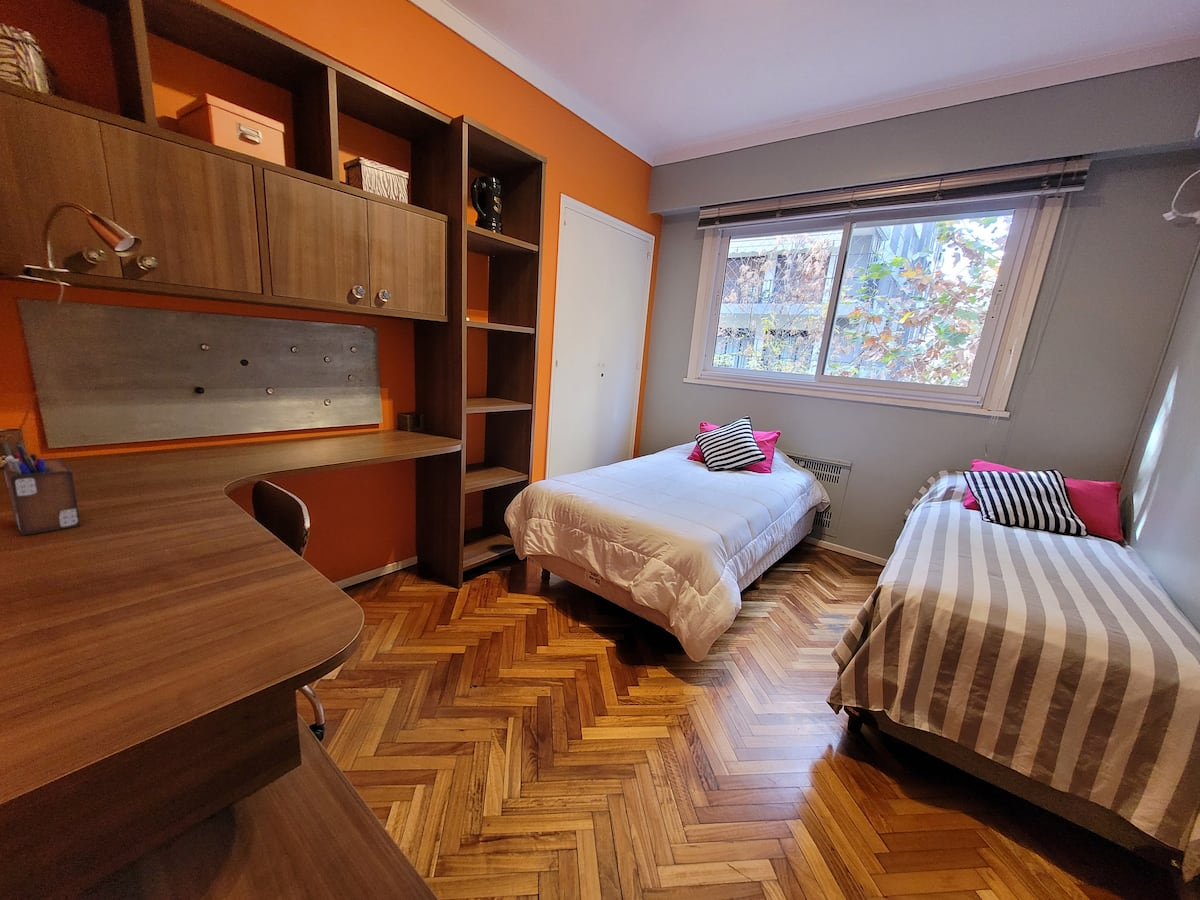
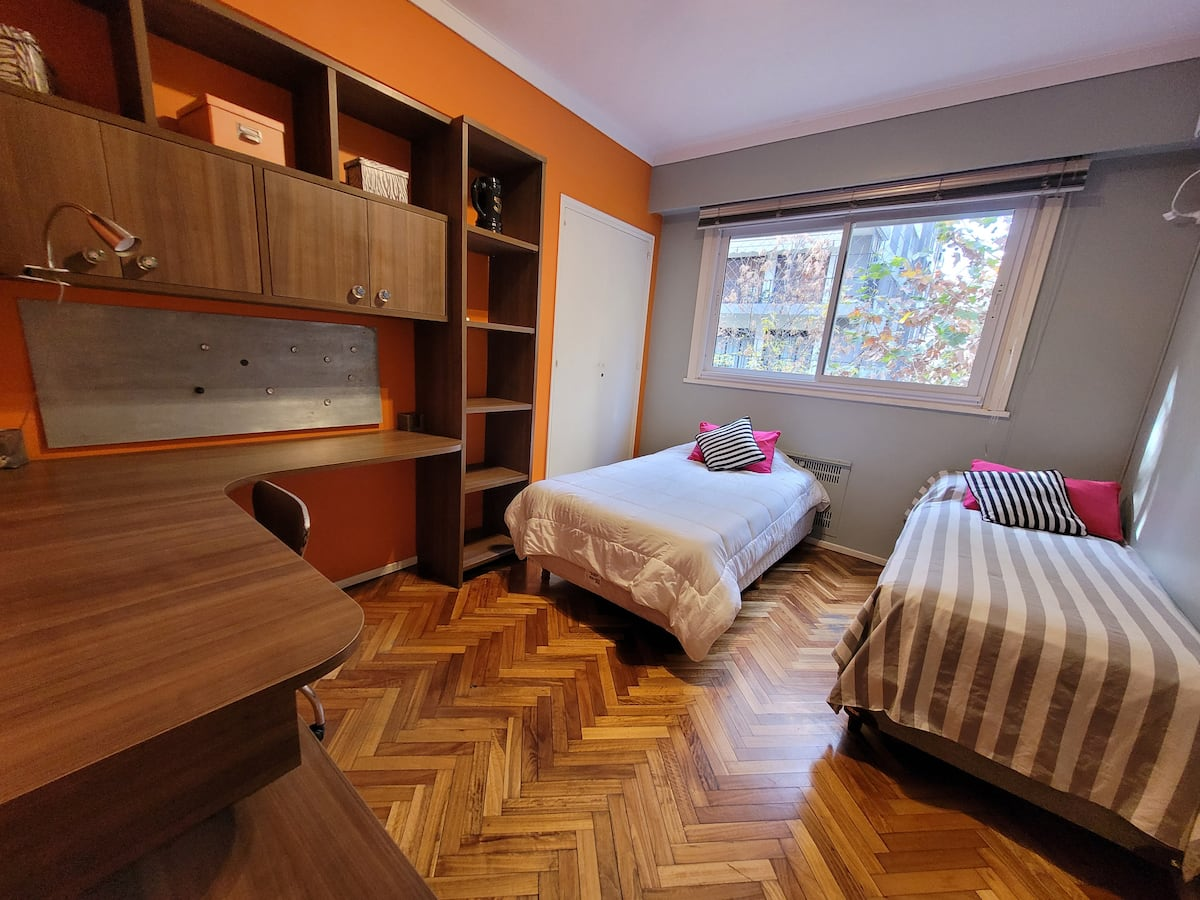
- desk organizer [1,440,81,536]
